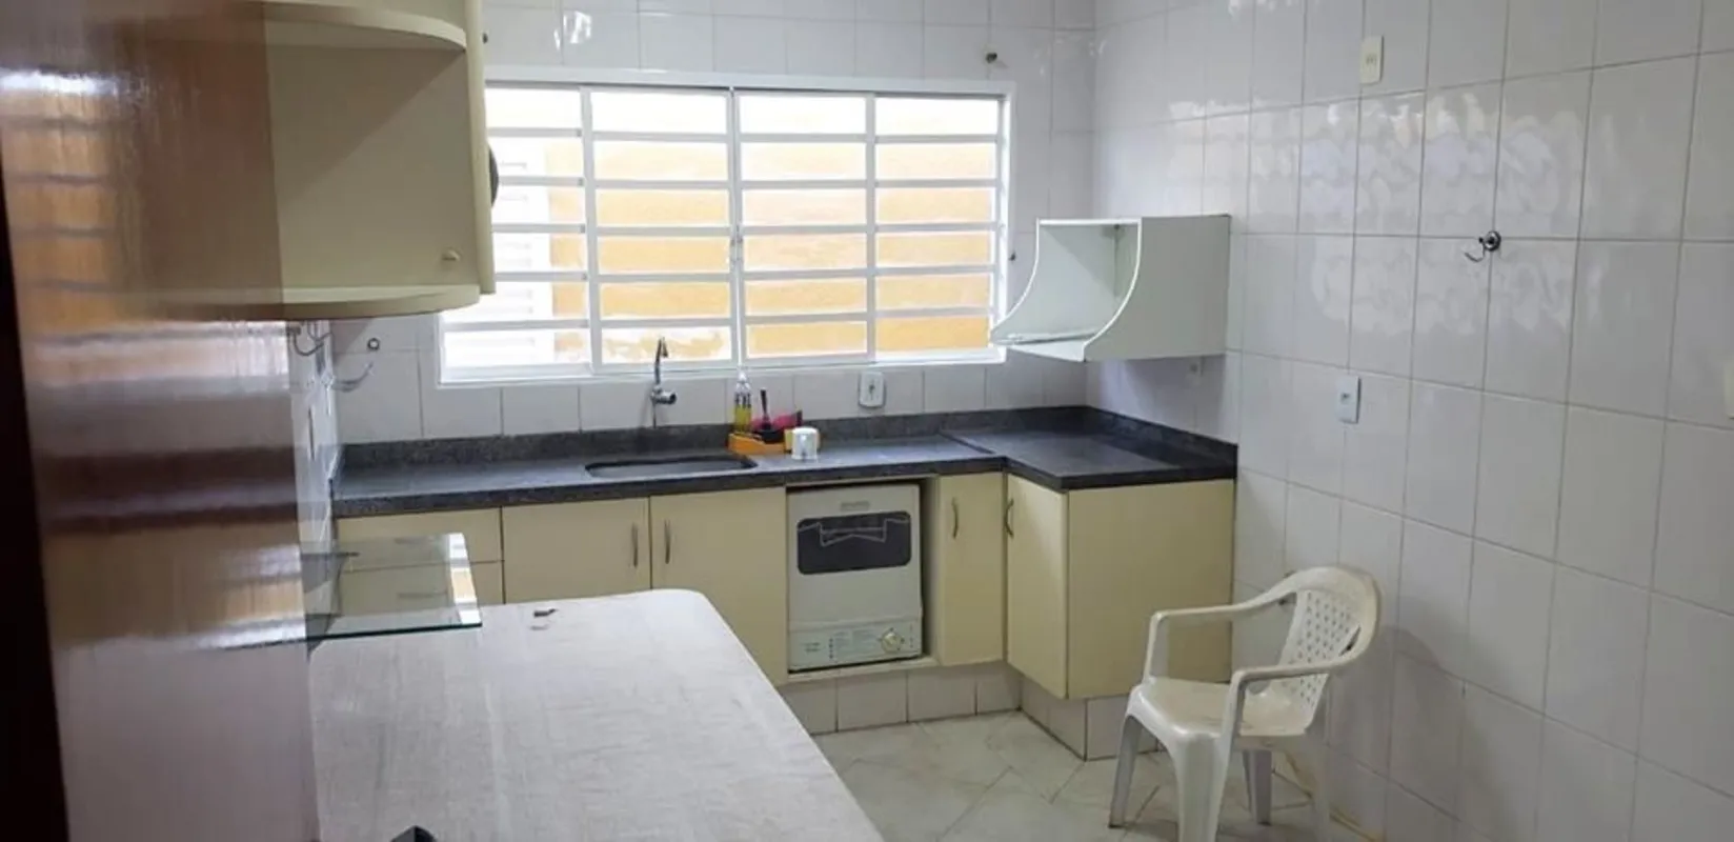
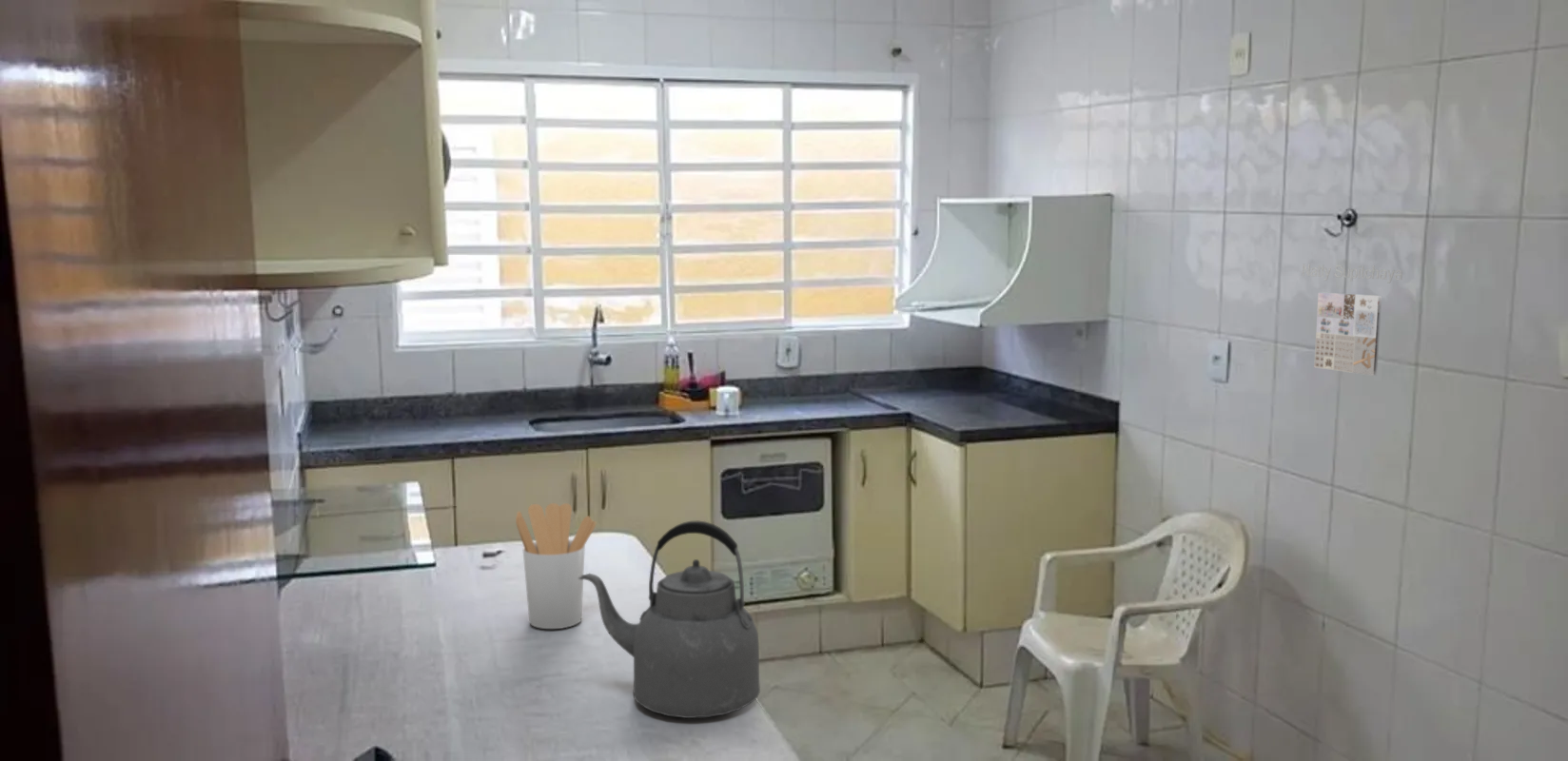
+ utensil holder [515,502,597,630]
+ kettle [578,520,761,719]
+ calendar [1302,263,1403,377]
